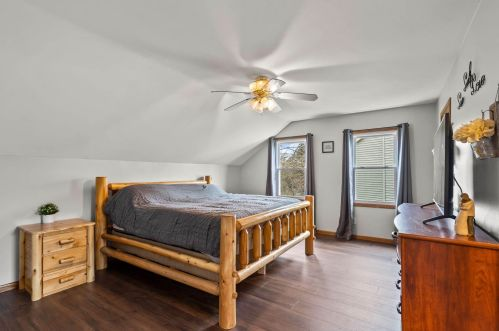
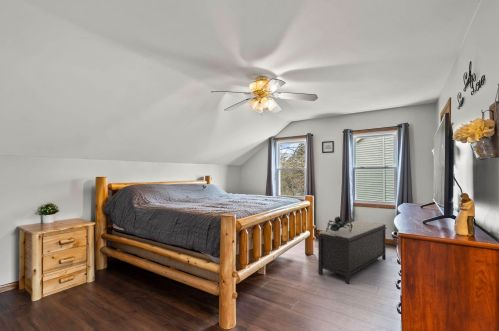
+ bench [317,220,388,285]
+ dried flowers [325,215,353,233]
